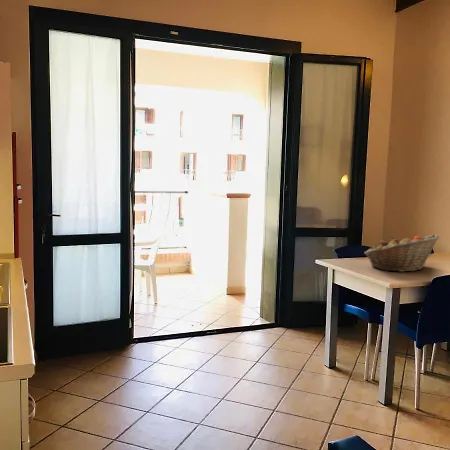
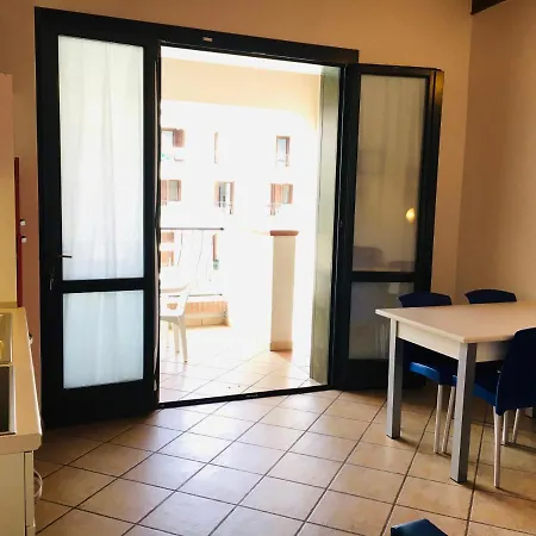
- fruit basket [363,234,440,273]
